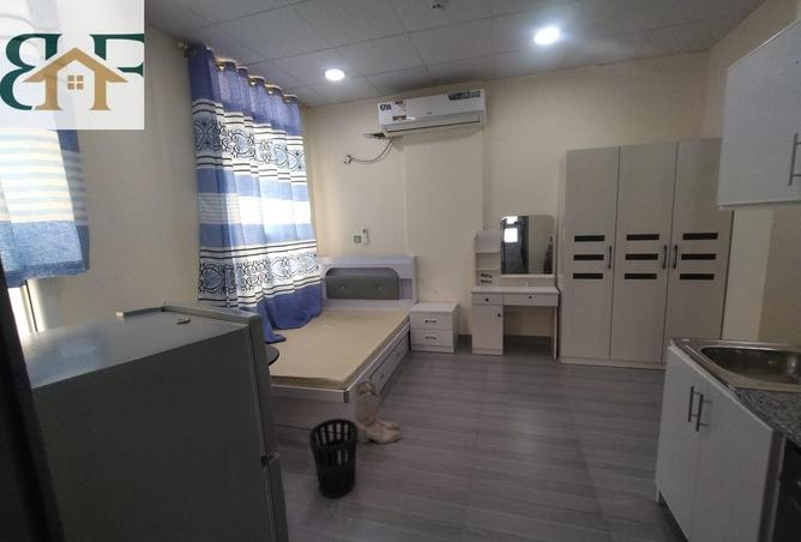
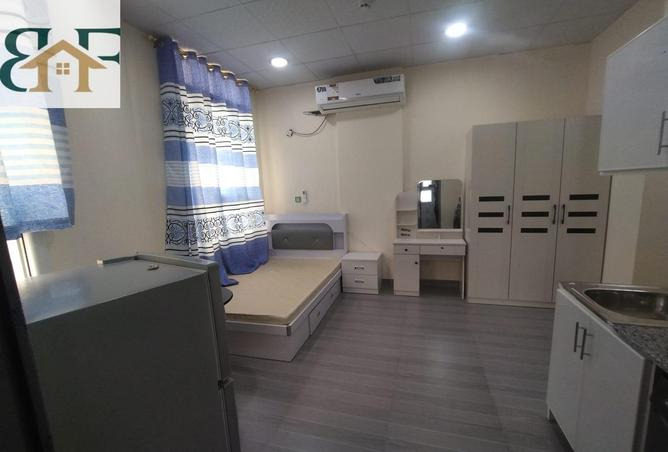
- wastebasket [308,417,359,499]
- boots [354,378,402,445]
